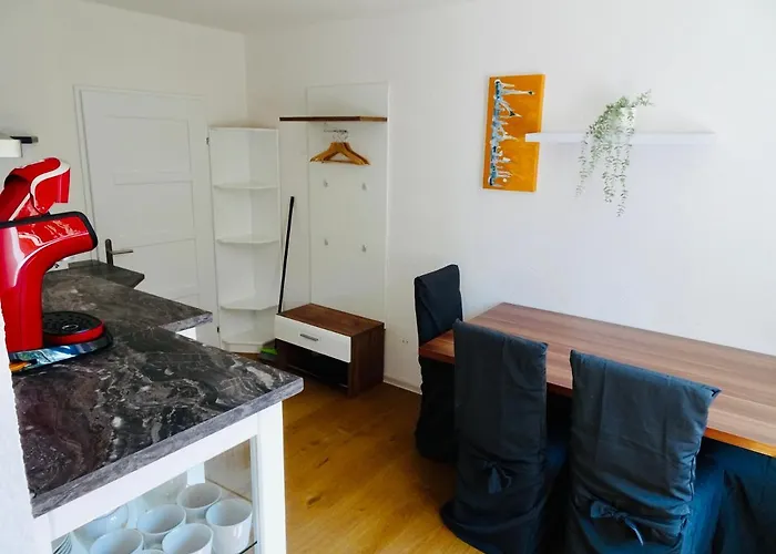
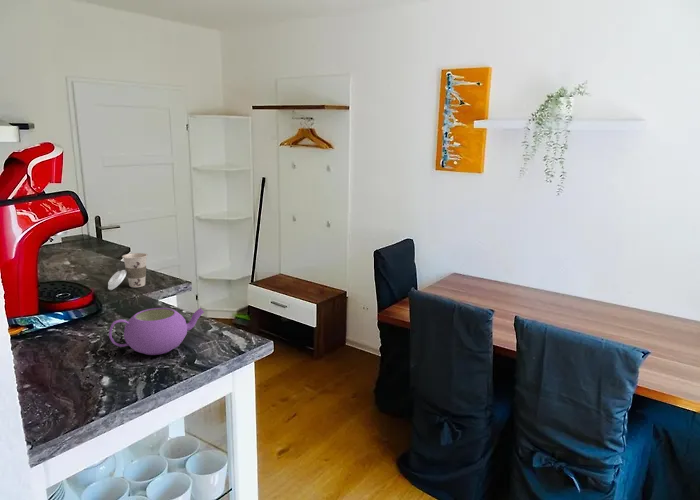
+ cup [107,252,149,291]
+ teapot [108,307,205,356]
